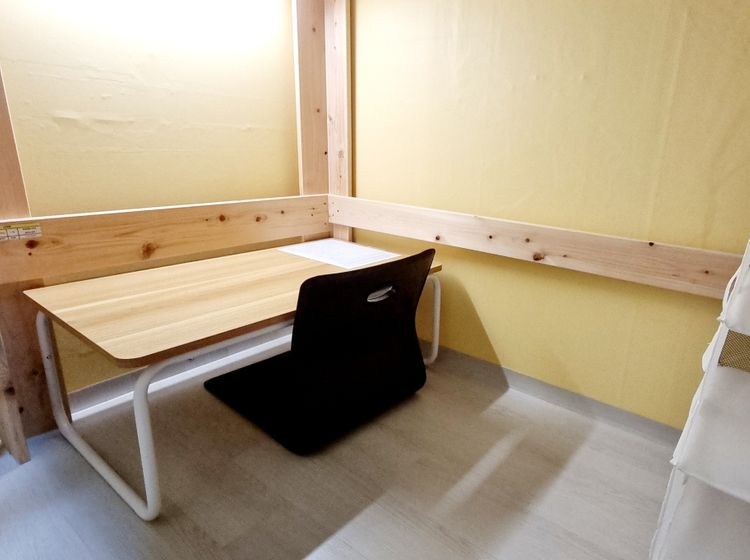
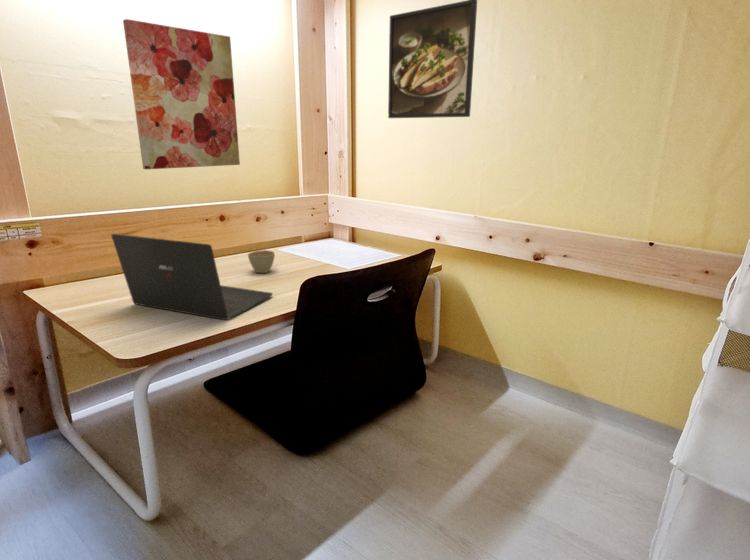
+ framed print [387,0,478,119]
+ flower pot [247,249,276,274]
+ laptop [110,233,274,321]
+ wall art [122,18,241,170]
